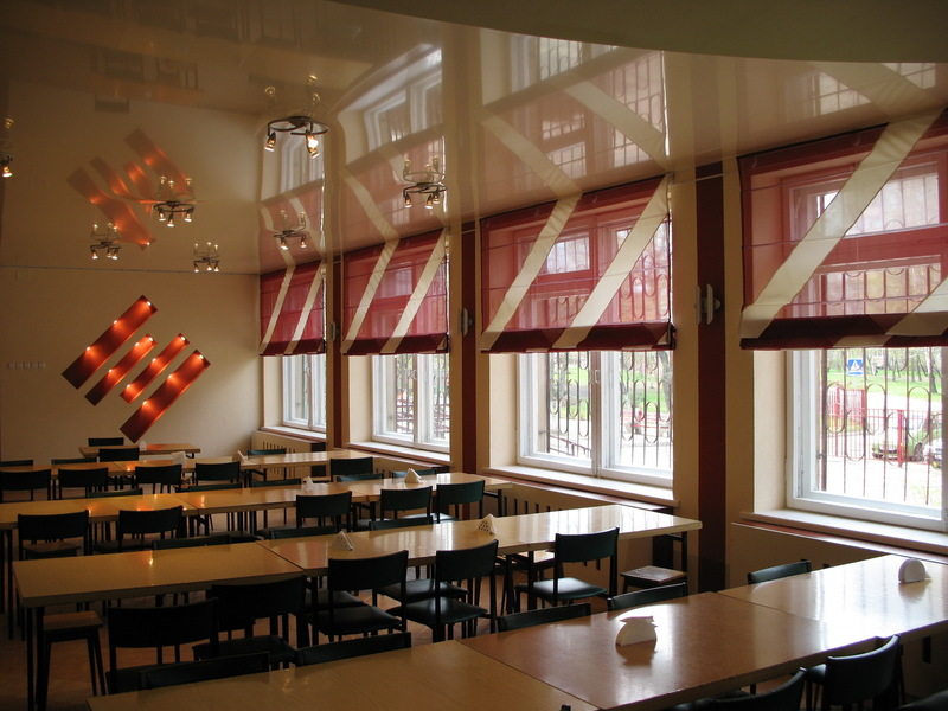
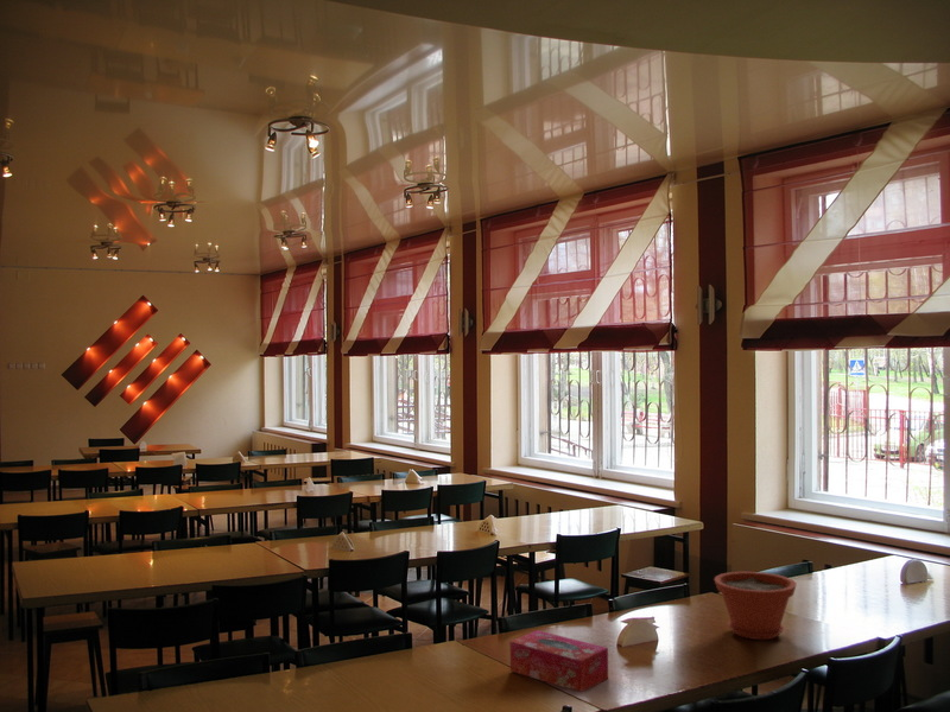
+ tissue box [509,629,609,693]
+ plant pot [712,571,798,641]
